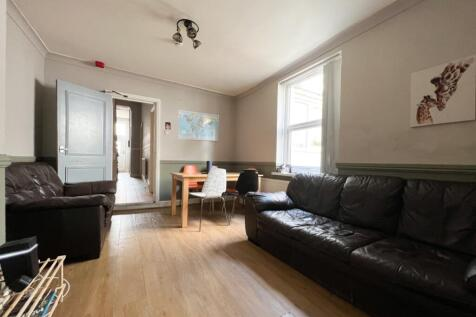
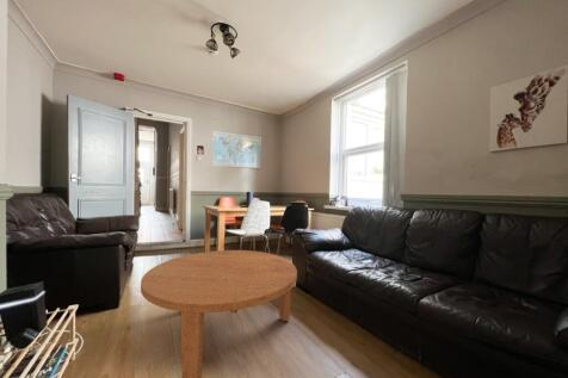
+ coffee table [140,249,298,378]
